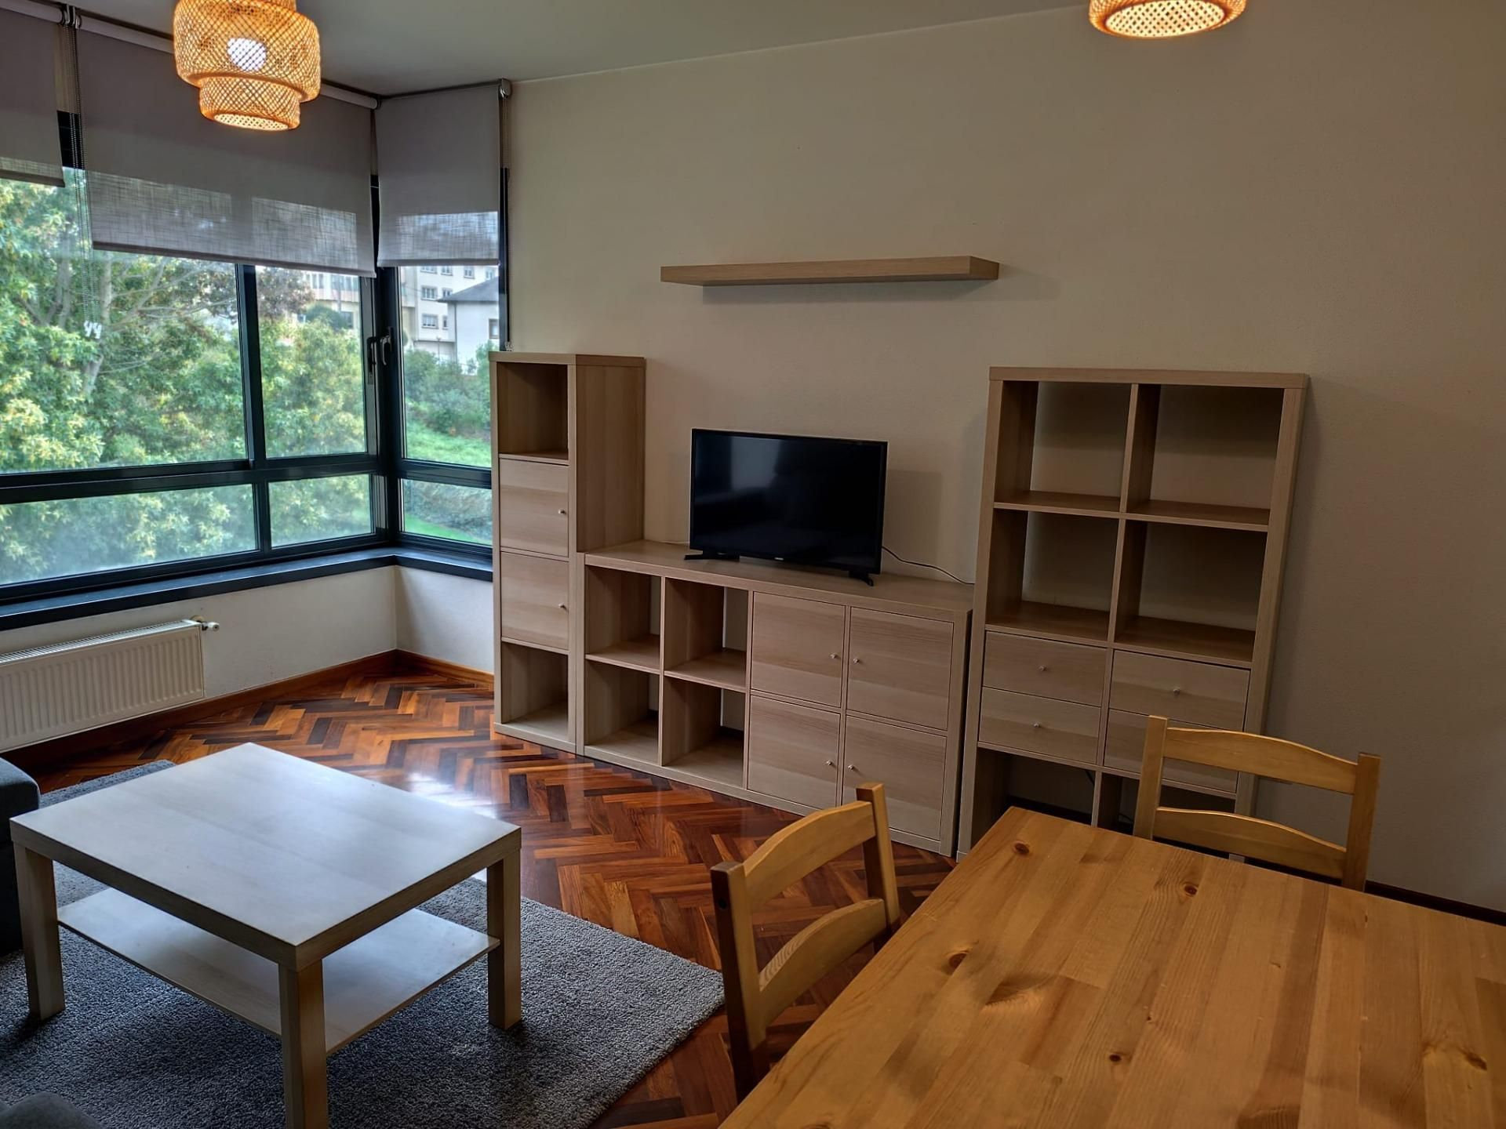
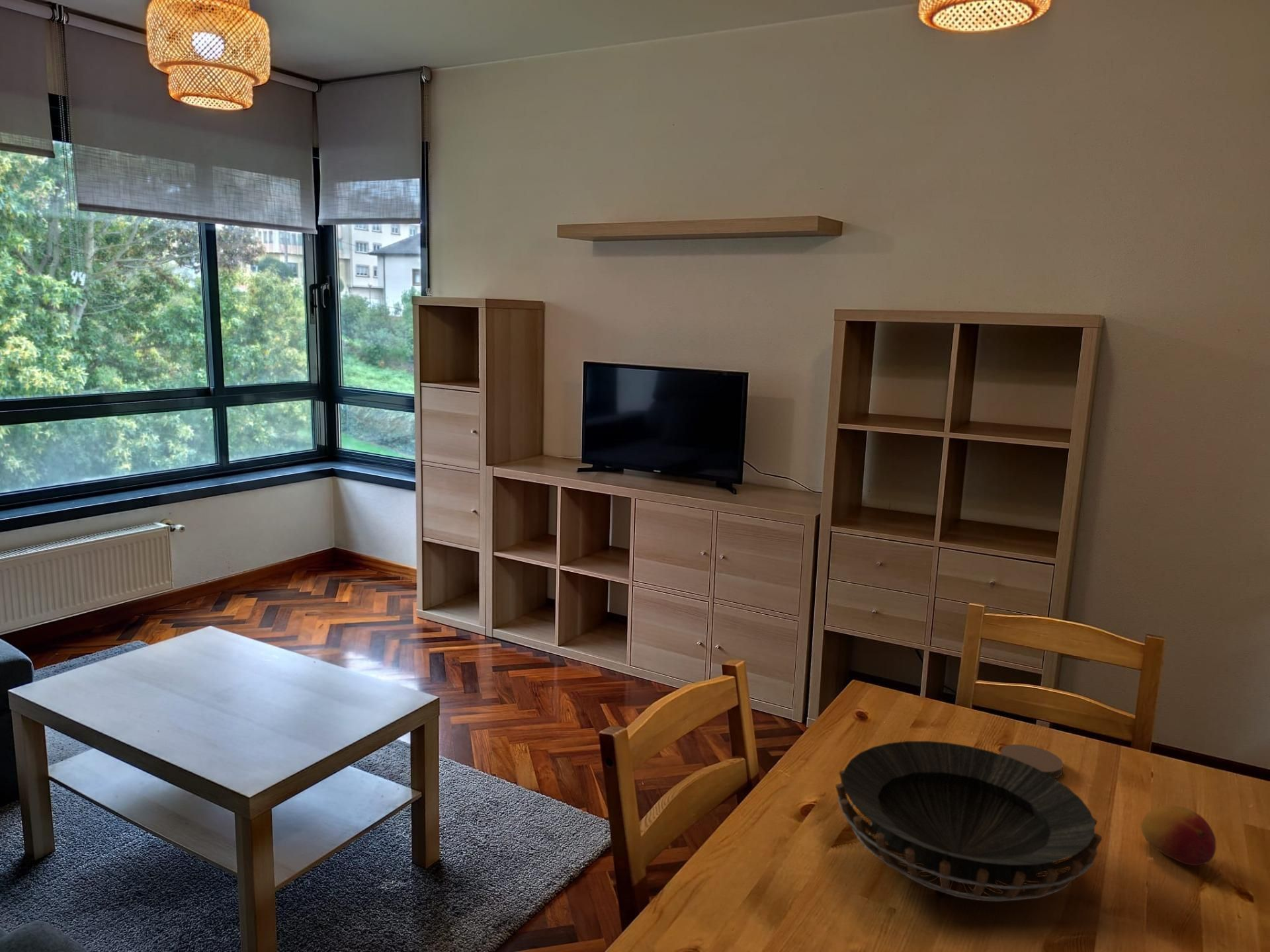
+ decorative bowl [835,740,1103,902]
+ fruit [1140,804,1216,866]
+ coaster [999,744,1064,779]
